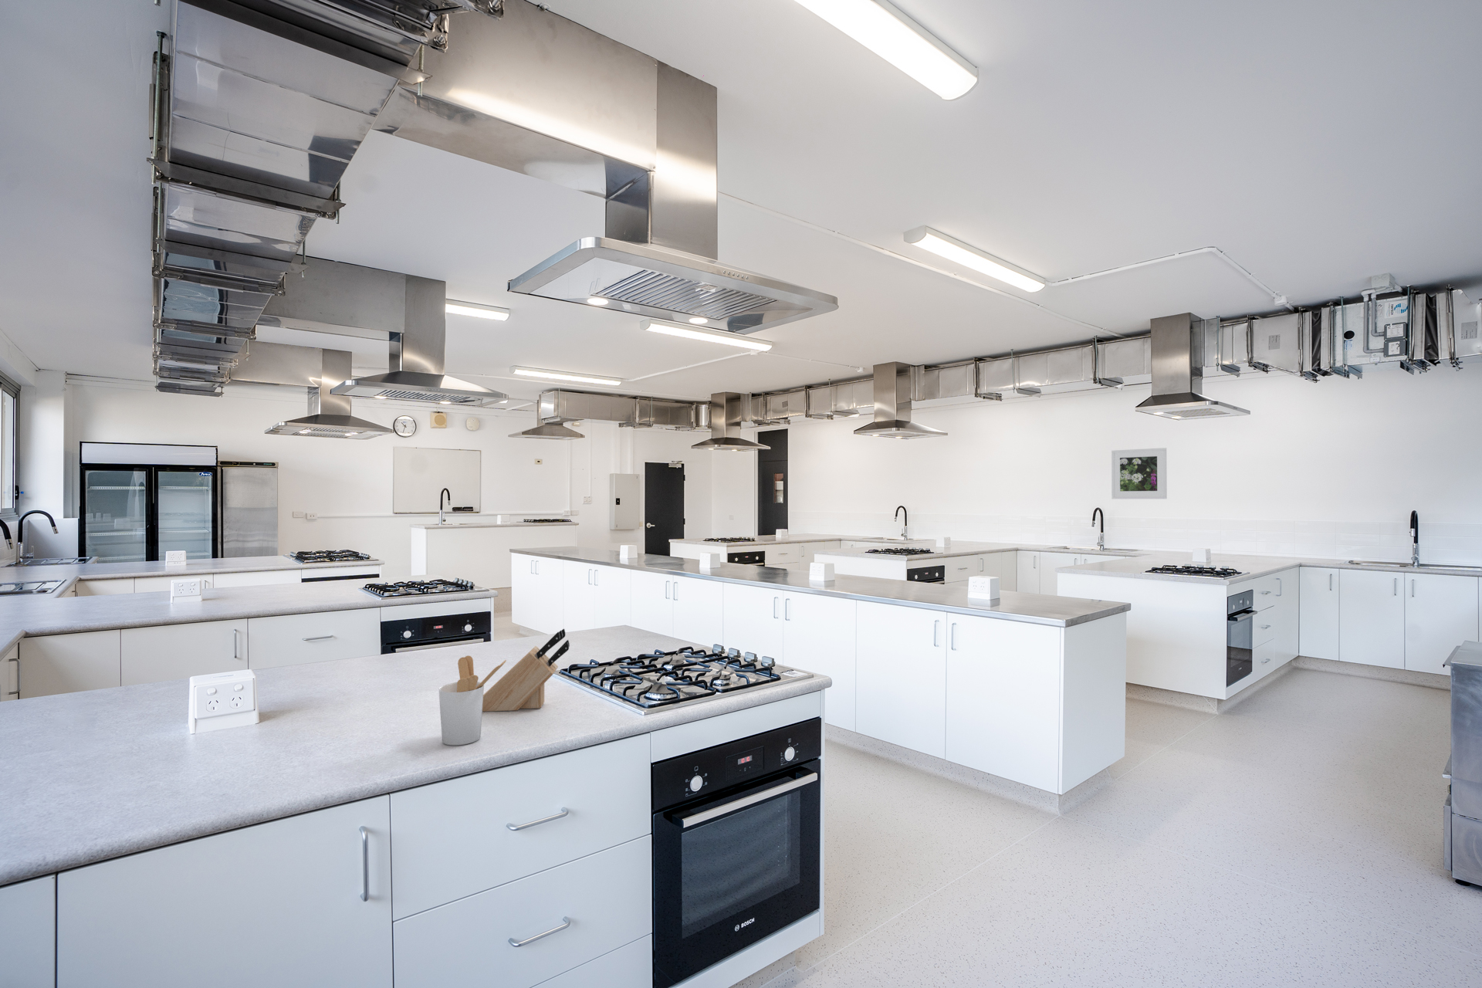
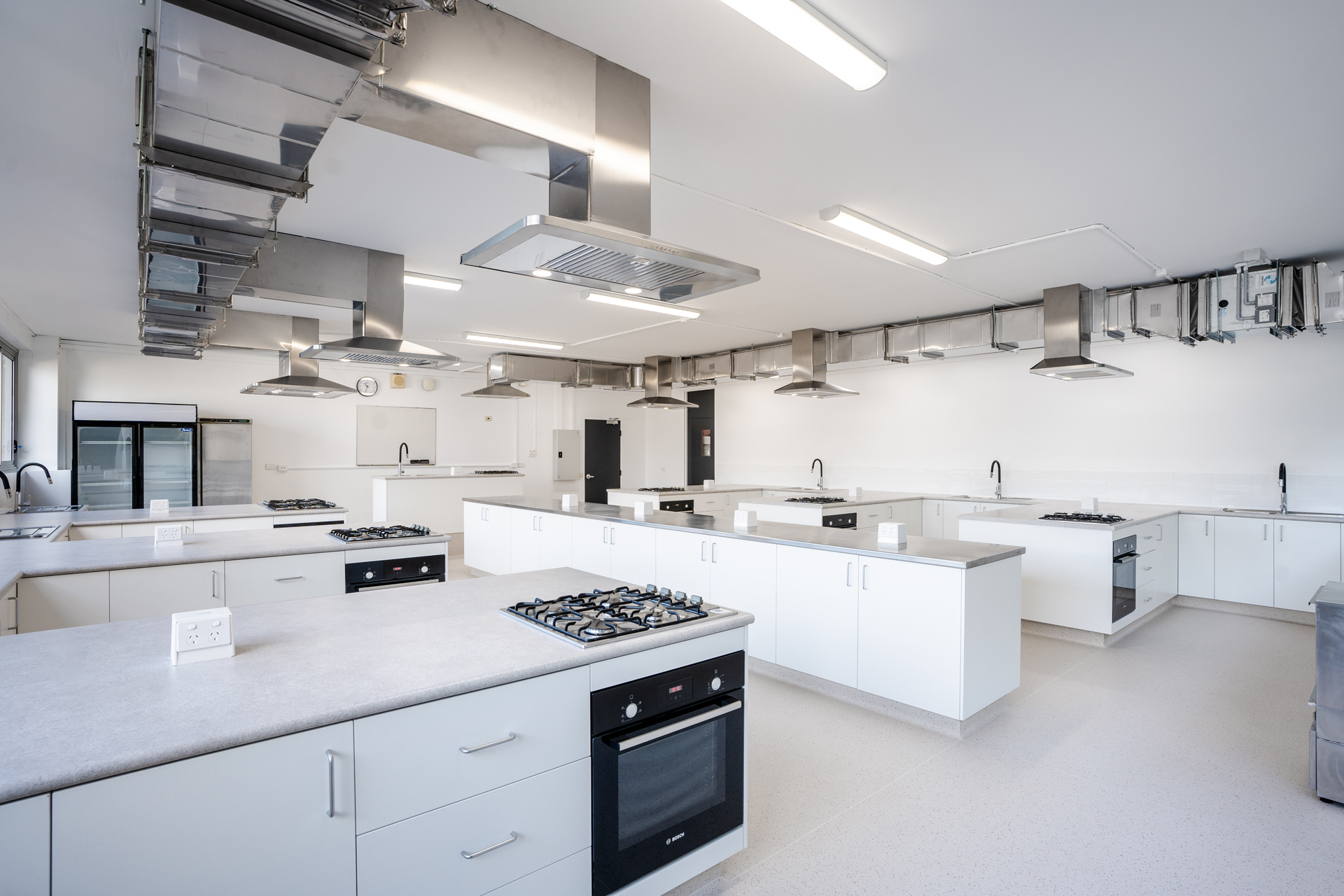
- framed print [1110,447,1168,500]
- knife block [482,629,570,712]
- utensil holder [439,655,507,747]
